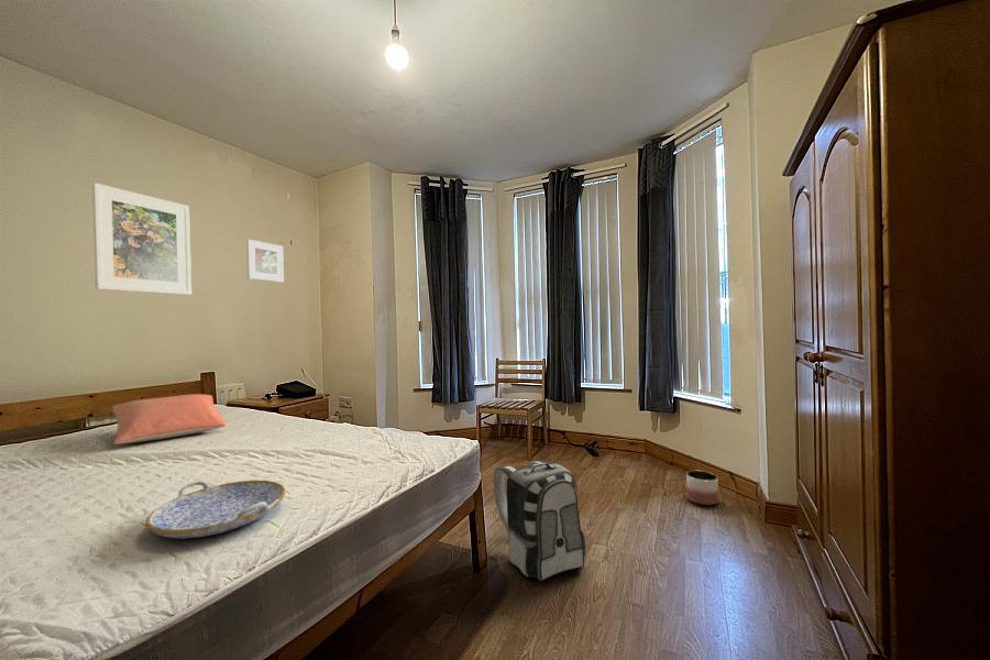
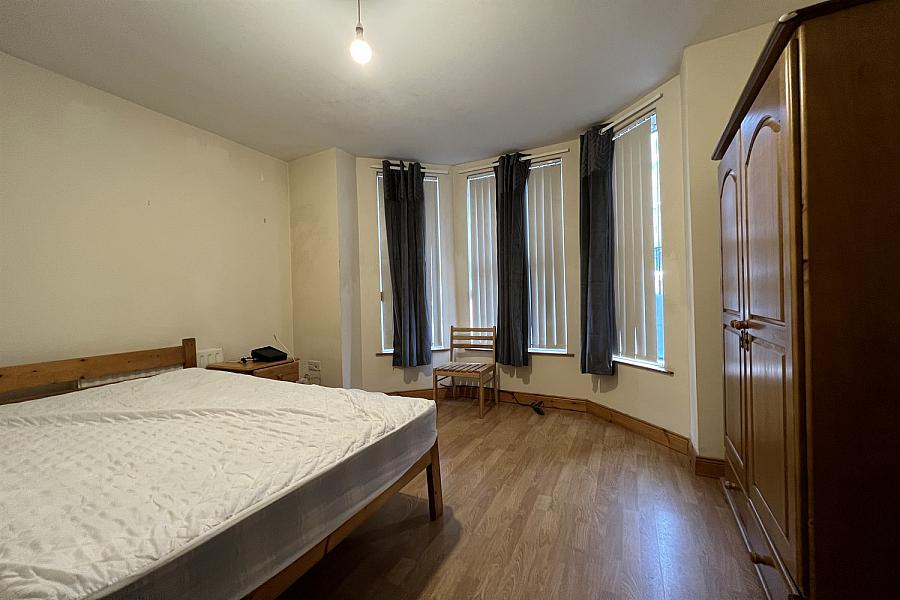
- backpack [493,459,586,582]
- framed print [245,239,285,283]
- pillow [111,393,227,446]
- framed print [91,182,193,296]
- serving tray [144,480,287,540]
- planter [685,470,719,506]
